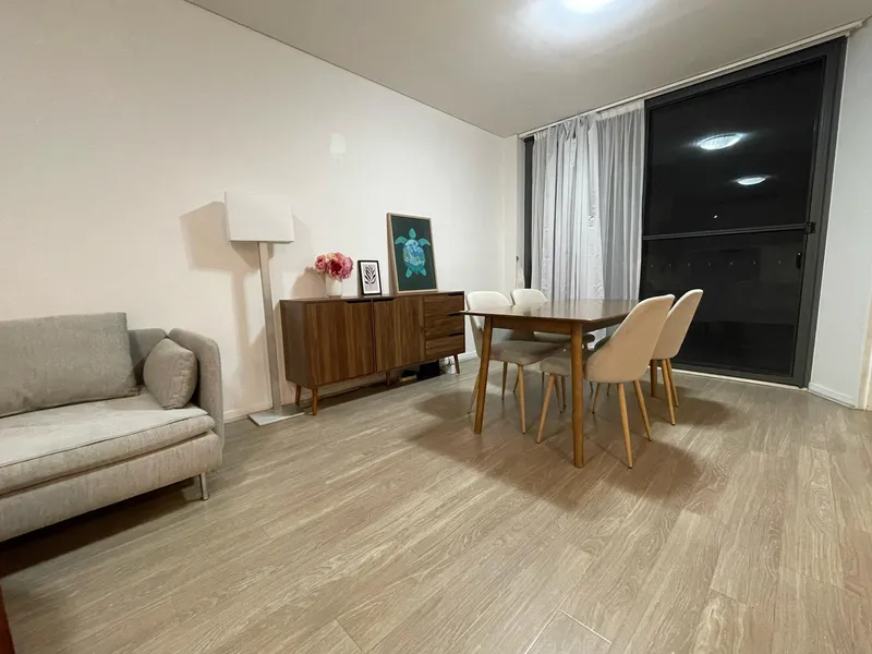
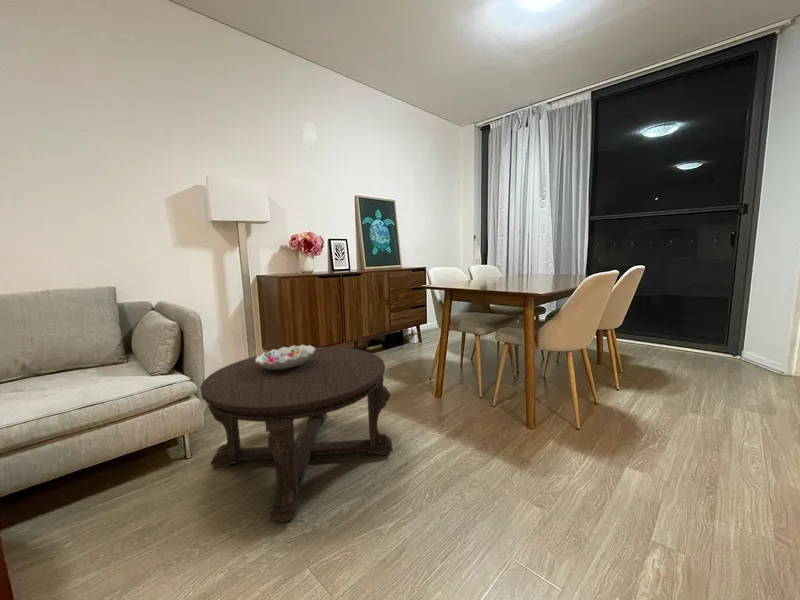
+ decorative bowl [255,344,315,370]
+ coffee table [199,346,394,523]
